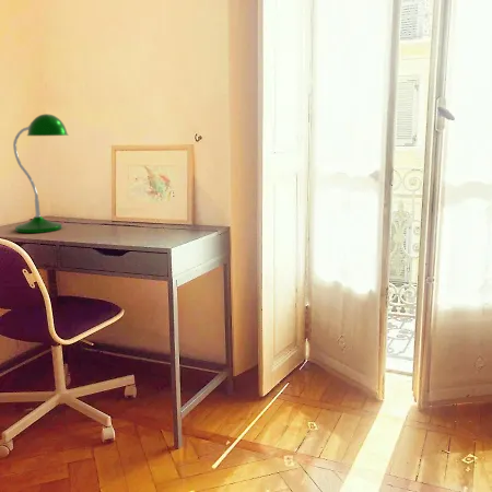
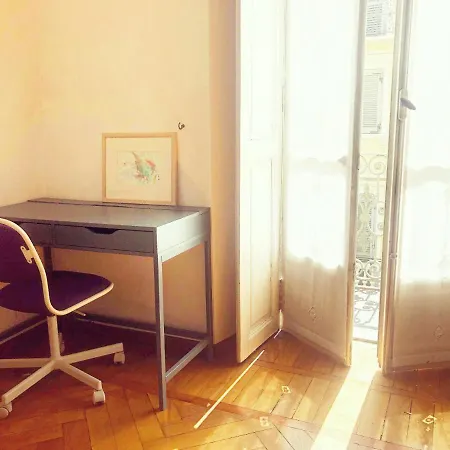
- desk lamp [12,113,70,234]
